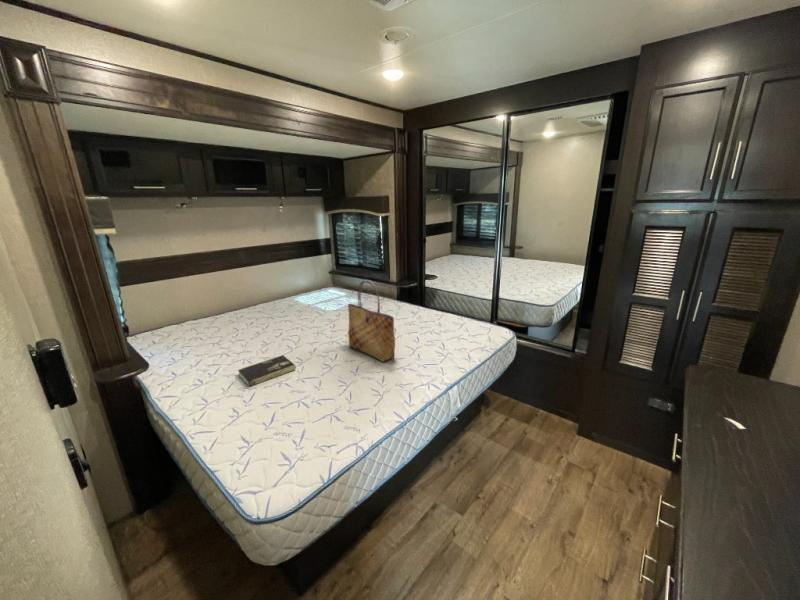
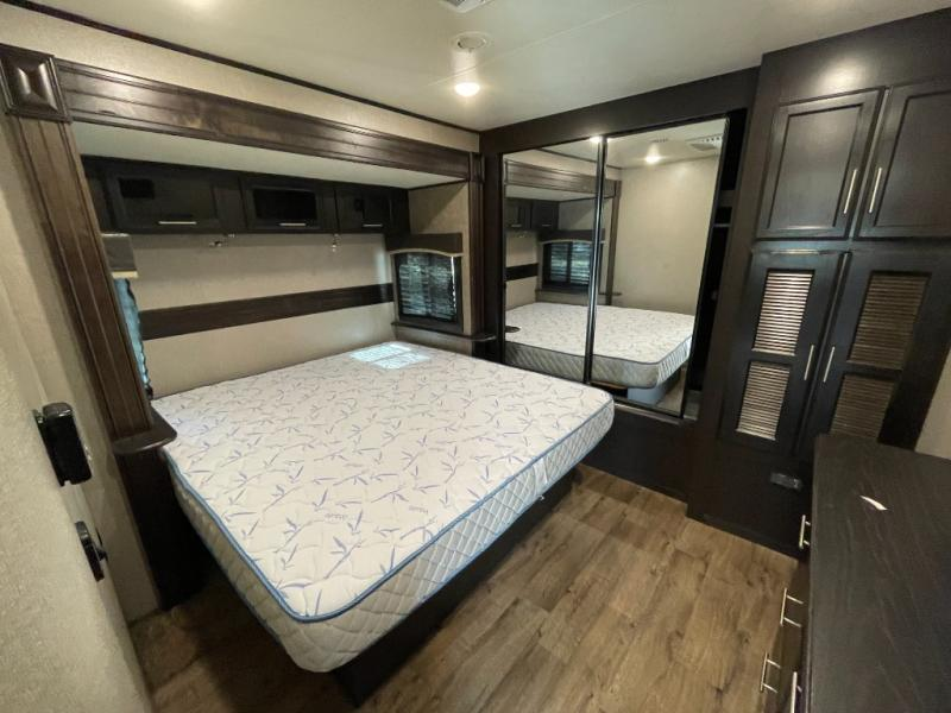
- tote bag [347,279,396,363]
- book [237,354,297,388]
